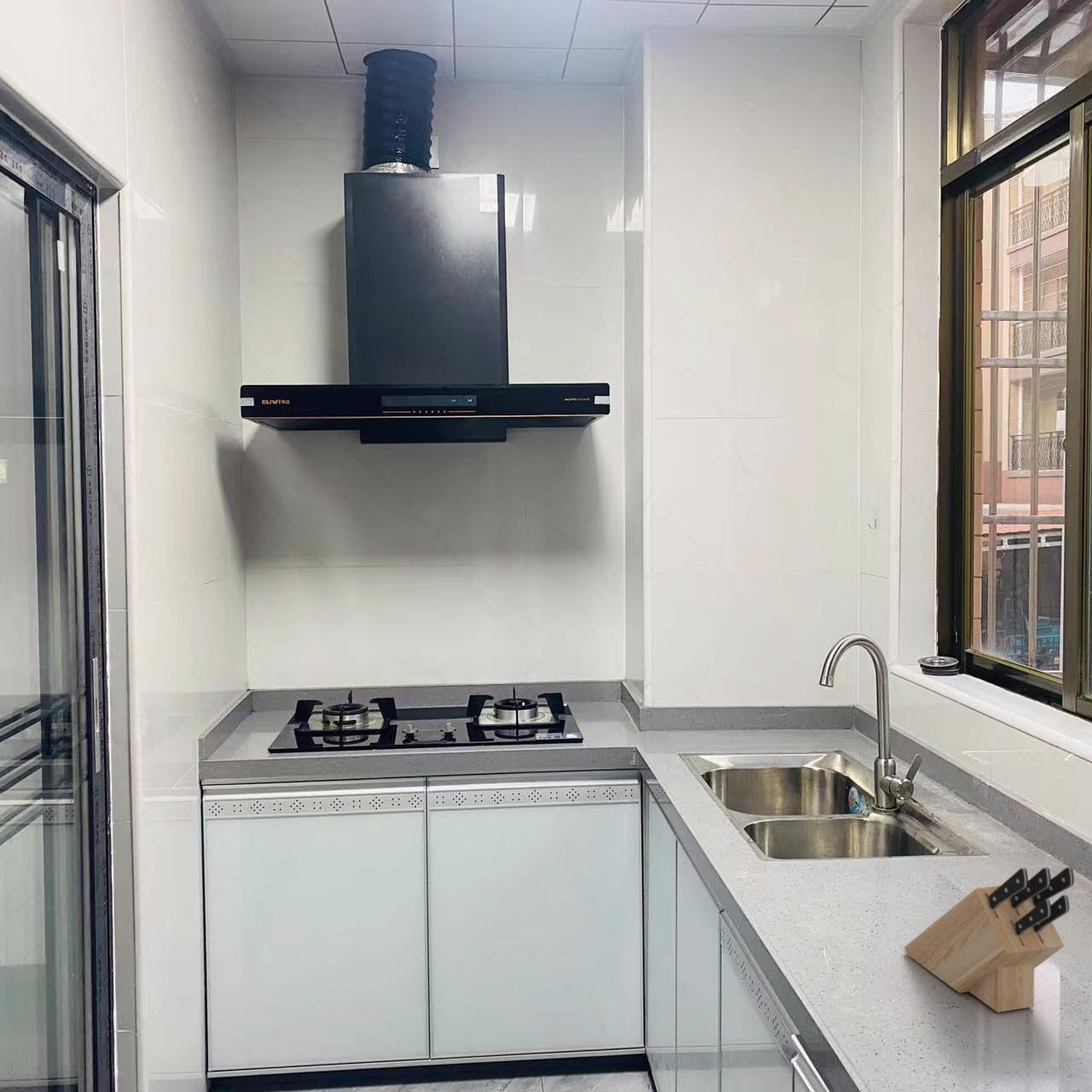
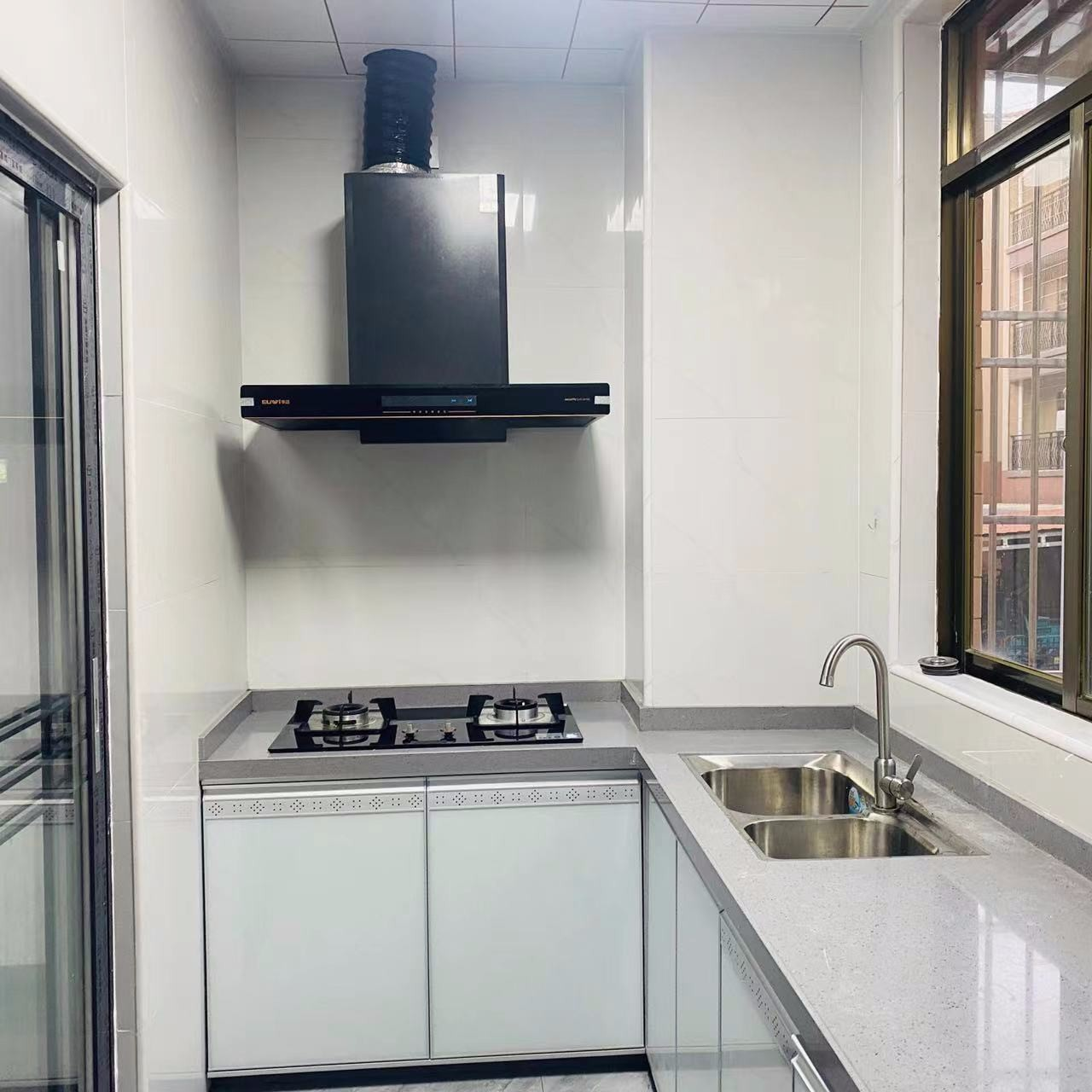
- knife block [903,866,1075,1014]
